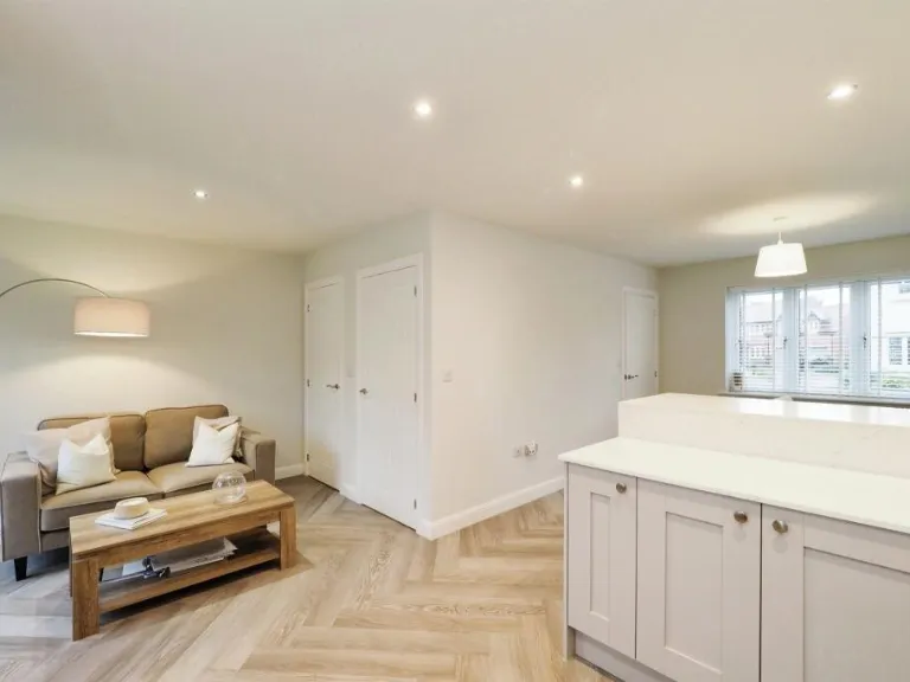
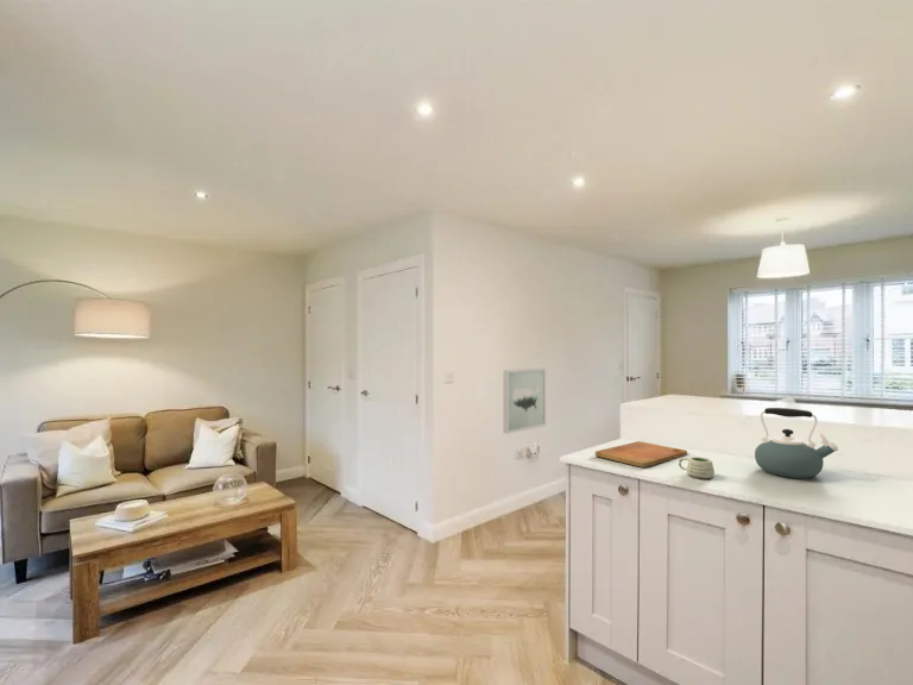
+ cutting board [594,440,688,469]
+ wall art [502,366,547,435]
+ mug [678,455,716,479]
+ kettle [754,407,839,479]
